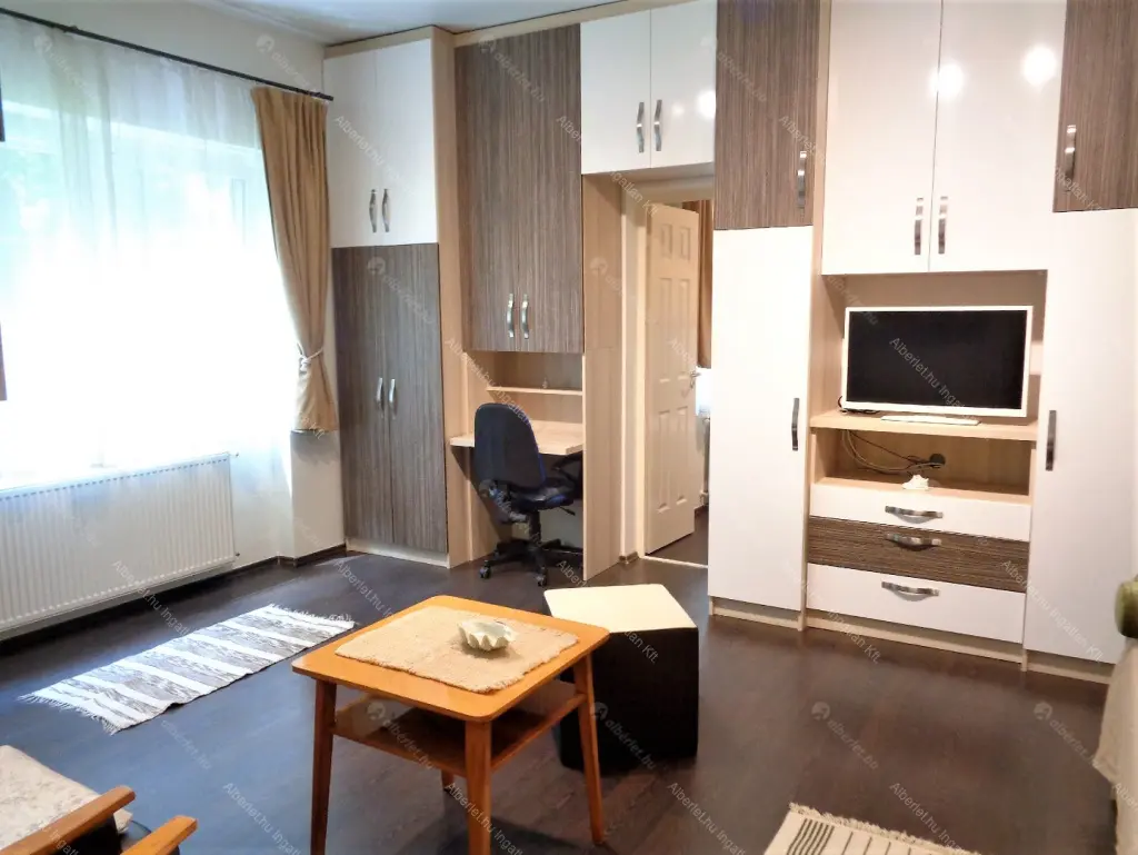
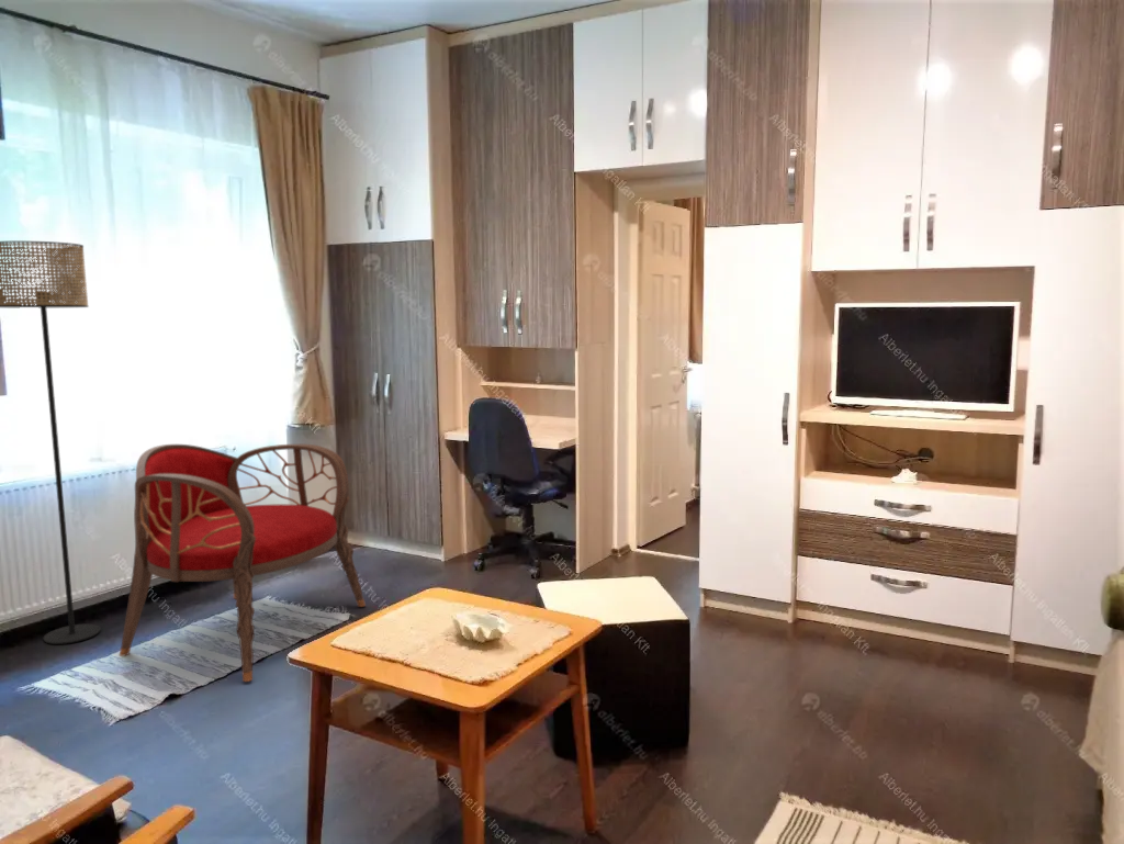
+ armchair [119,443,367,683]
+ floor lamp [0,240,102,645]
